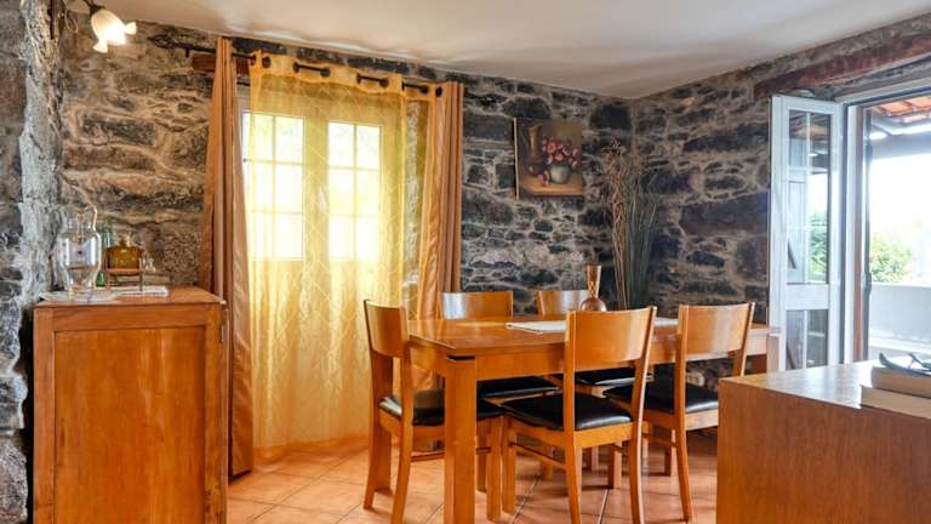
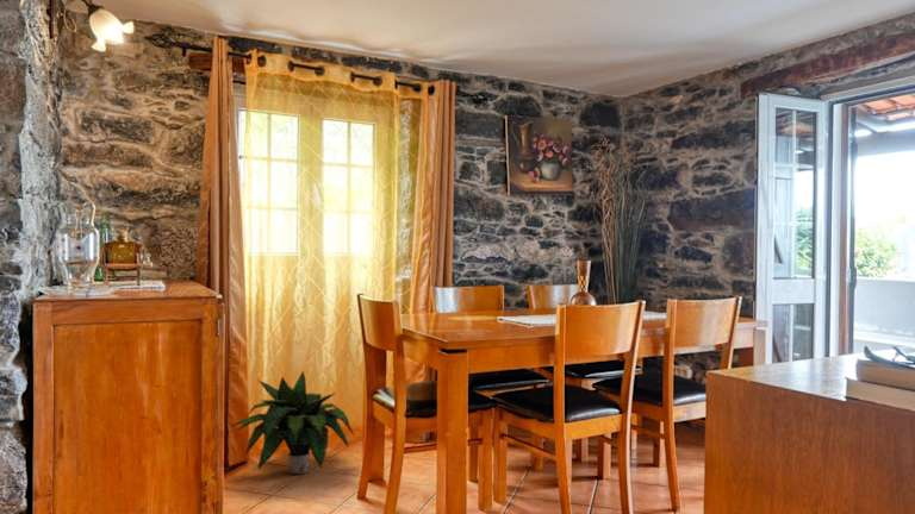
+ potted plant [229,369,355,475]
